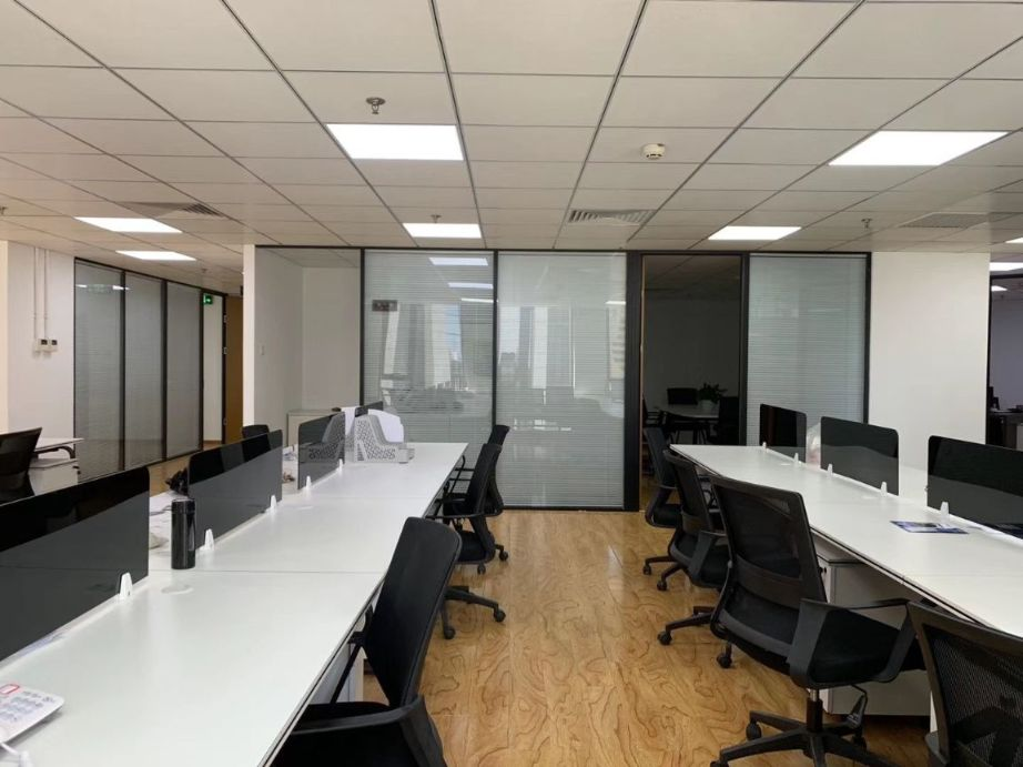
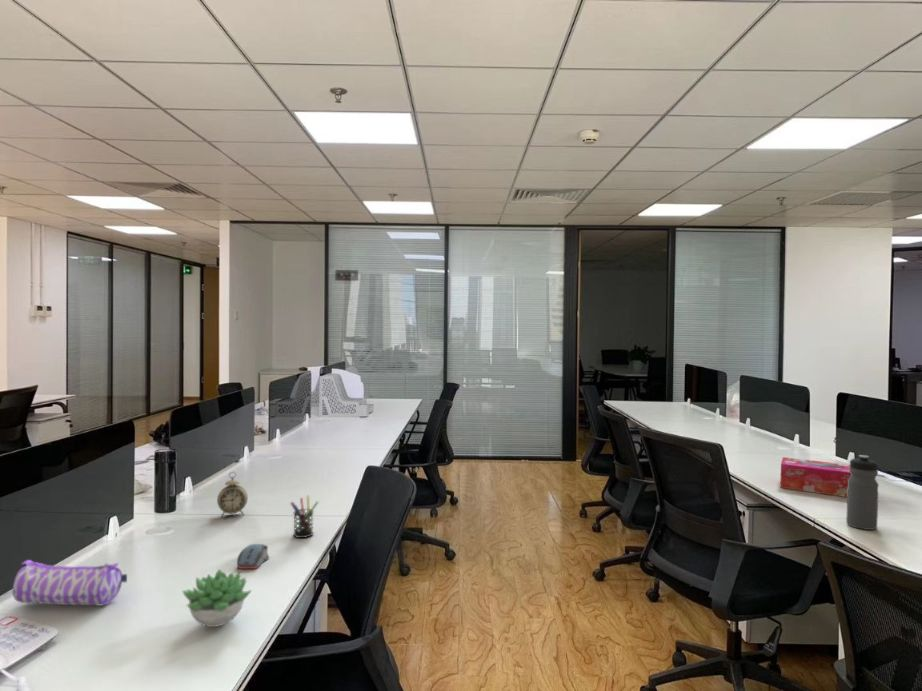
+ tissue box [779,456,851,498]
+ pencil case [12,559,128,607]
+ alarm clock [216,471,249,519]
+ succulent plant [182,569,253,628]
+ water bottle [845,454,880,531]
+ pen holder [289,495,320,539]
+ computer mouse [236,543,270,570]
